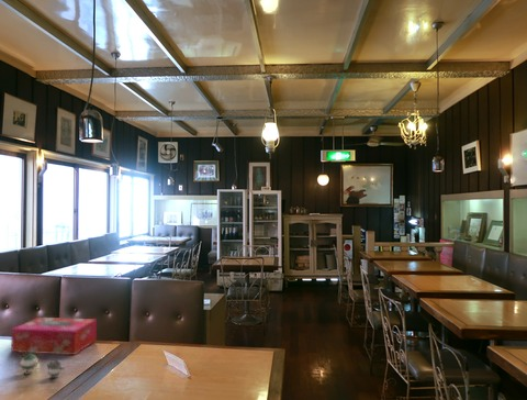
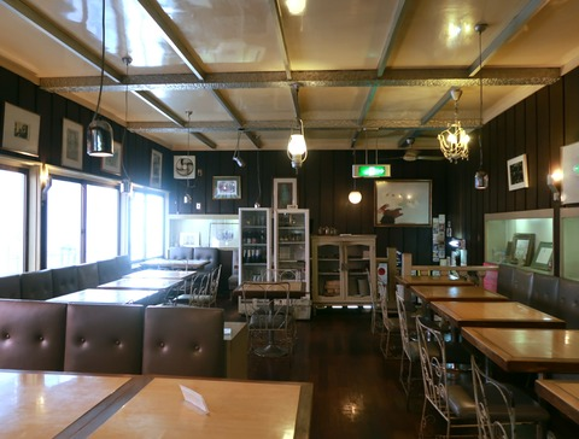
- tissue box [10,316,98,356]
- teapot [19,351,65,379]
